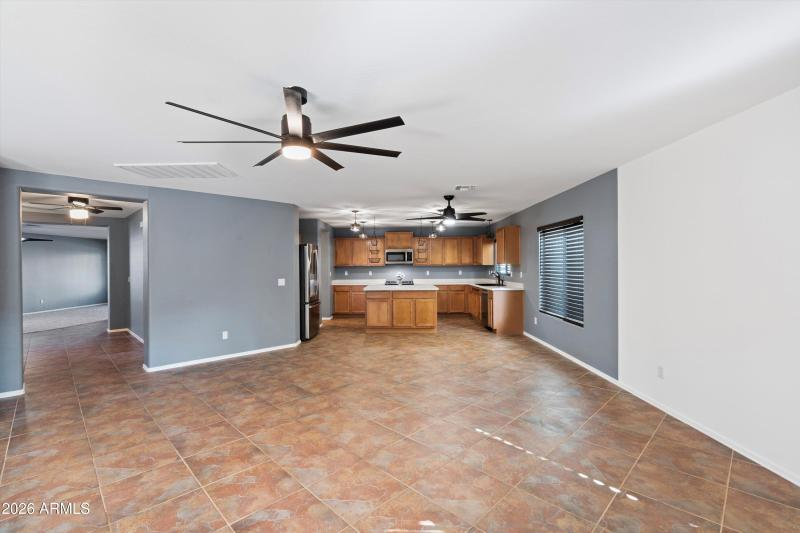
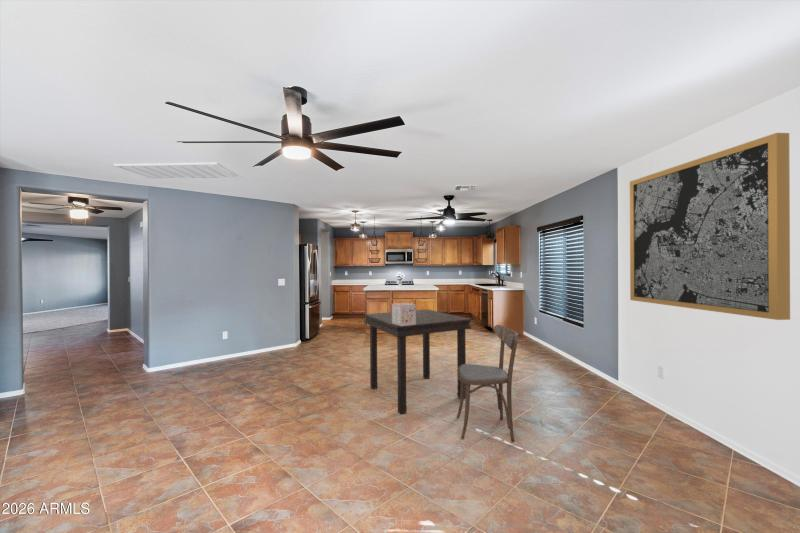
+ dining chair [456,324,519,442]
+ wall art [629,132,791,321]
+ dining table [363,308,472,415]
+ decorative box [391,302,417,326]
